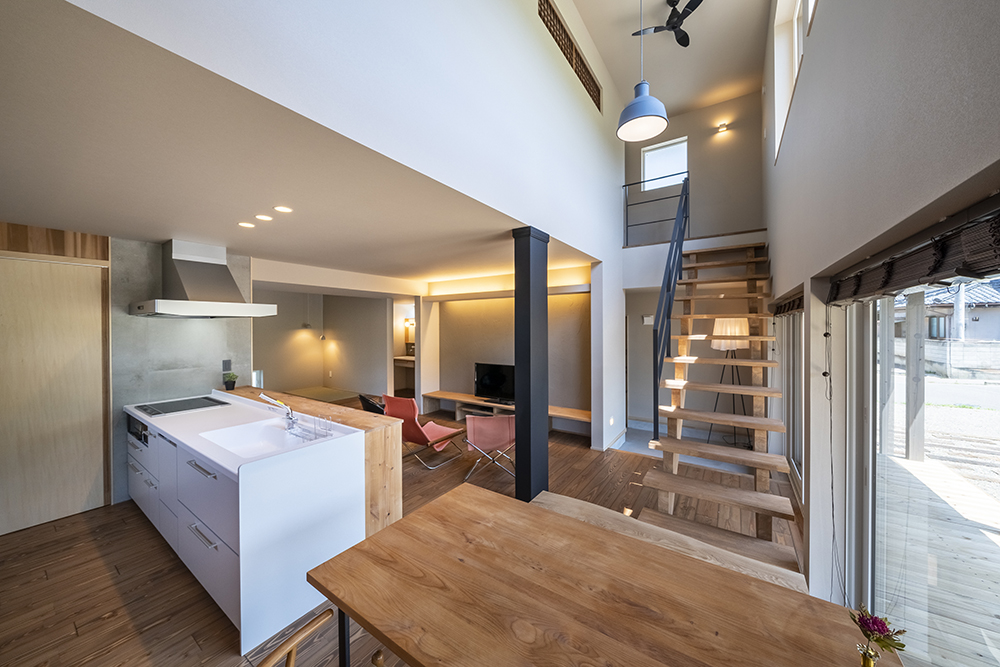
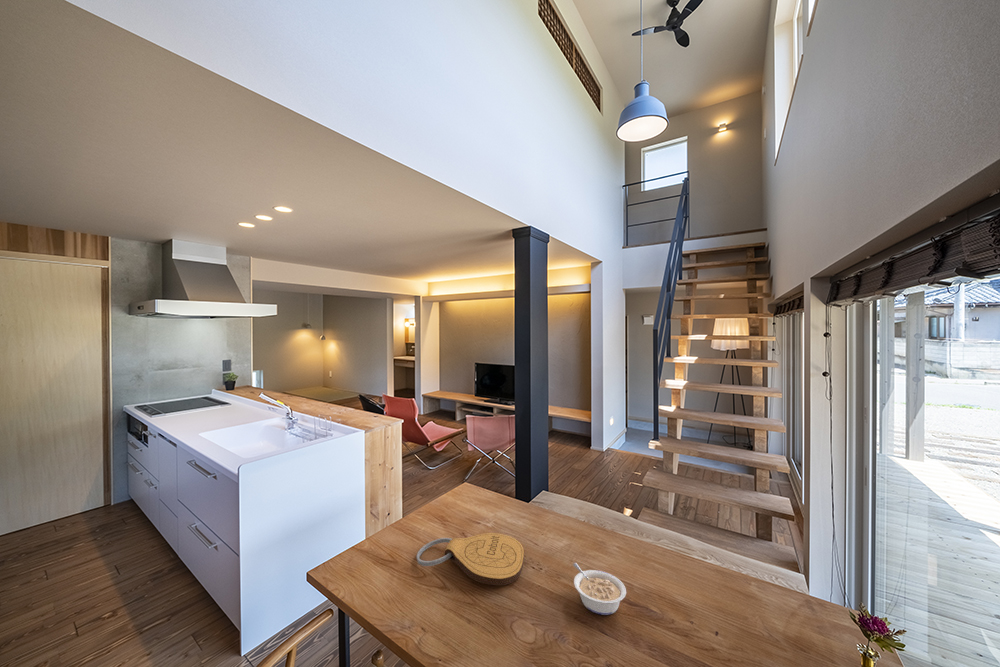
+ key chain [416,532,525,586]
+ legume [572,562,627,616]
